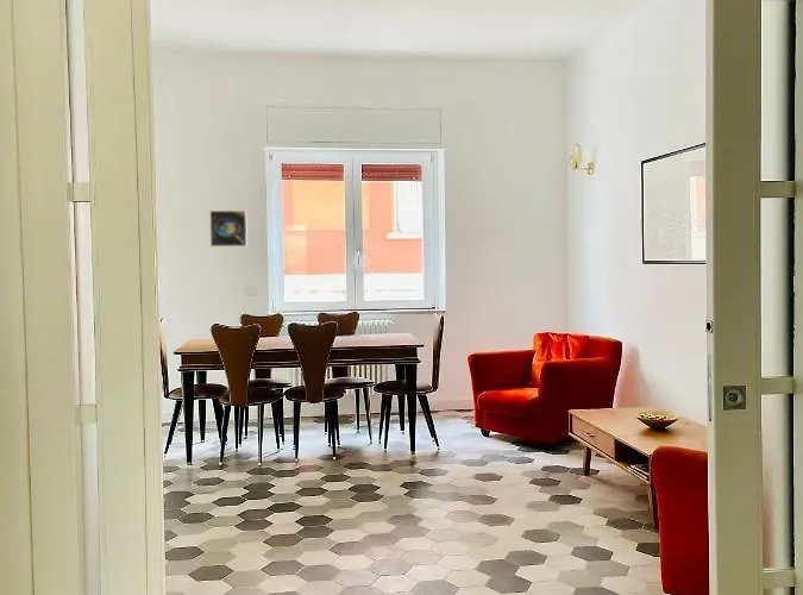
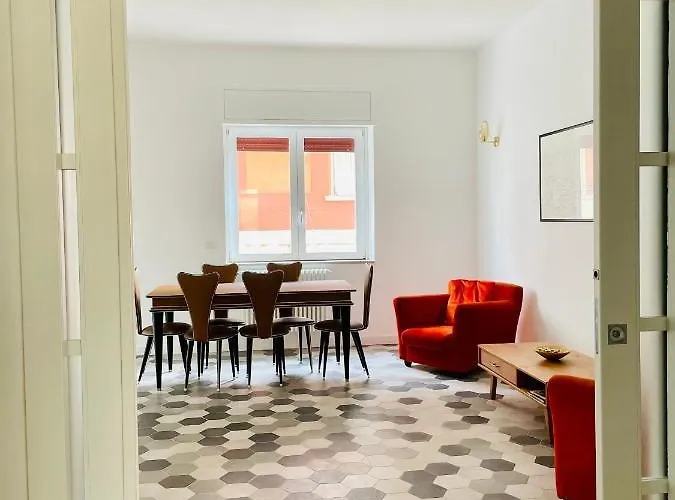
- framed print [208,209,249,248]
